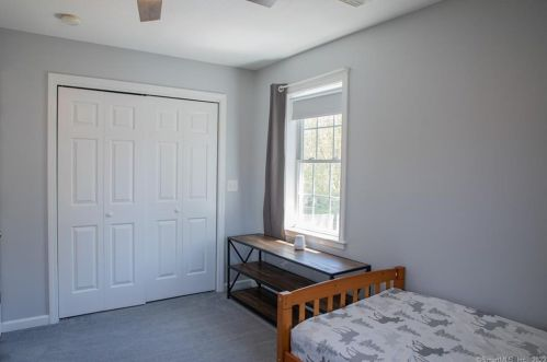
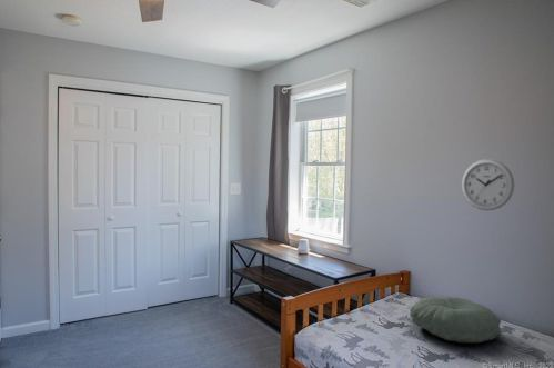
+ wall clock [461,158,515,211]
+ pillow [409,296,502,344]
